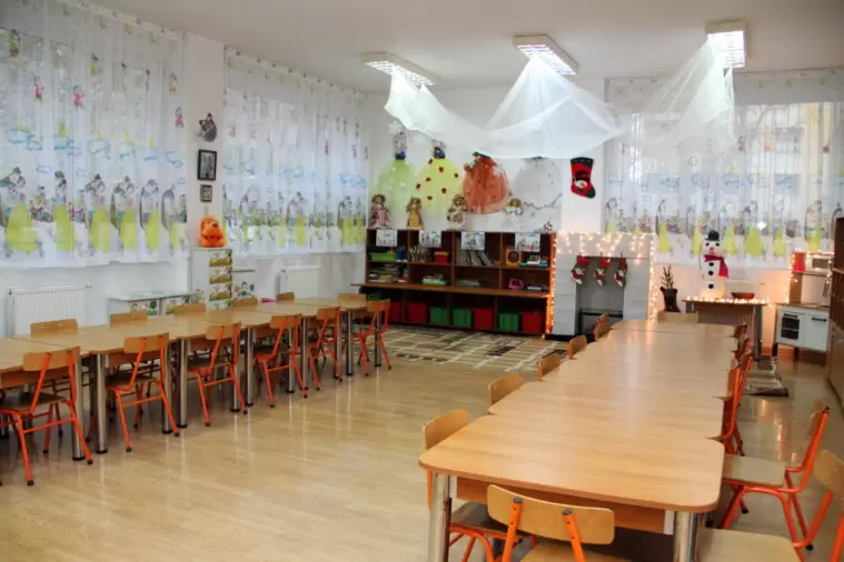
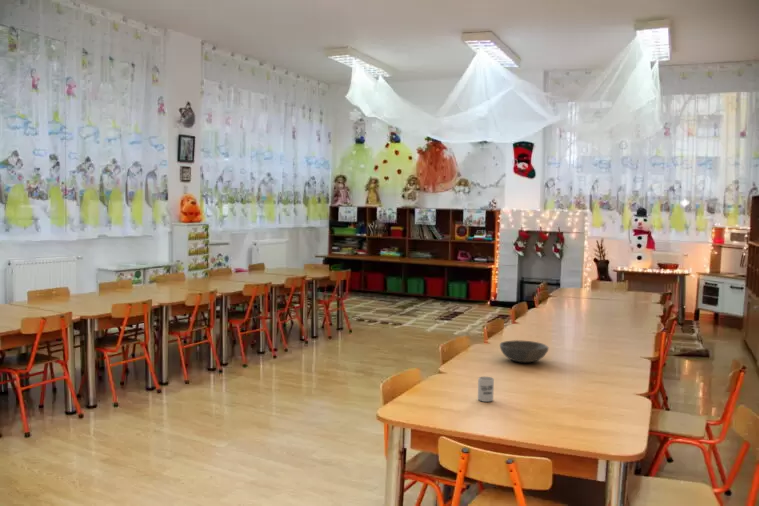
+ bowl [499,339,550,364]
+ cup [477,376,495,403]
